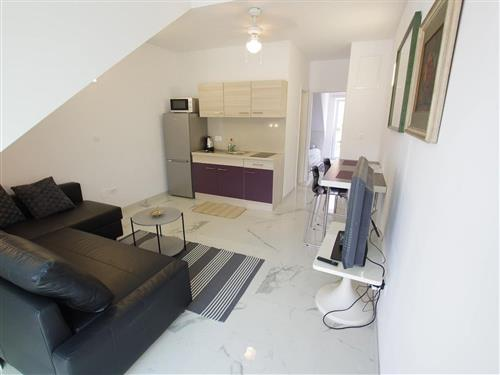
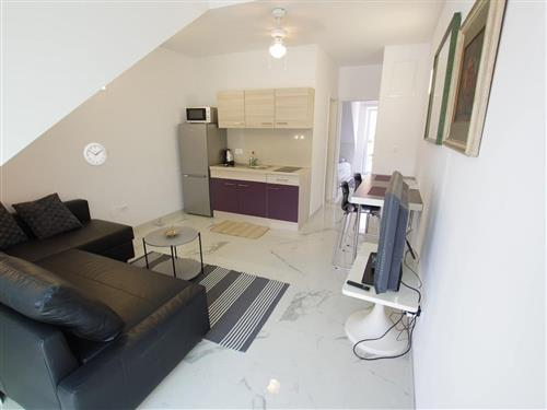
+ wall clock [82,142,107,167]
